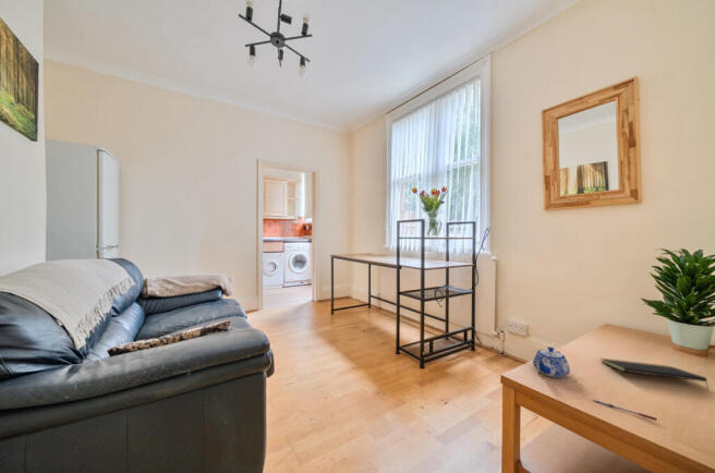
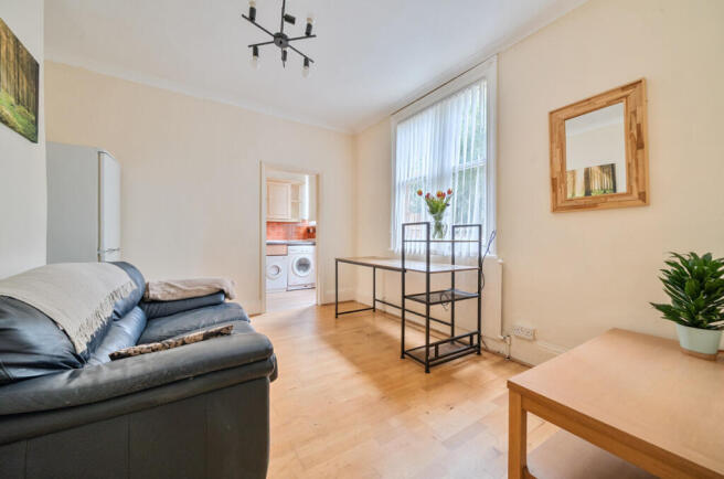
- pen [592,399,658,422]
- teapot [532,345,571,379]
- notepad [599,357,710,391]
